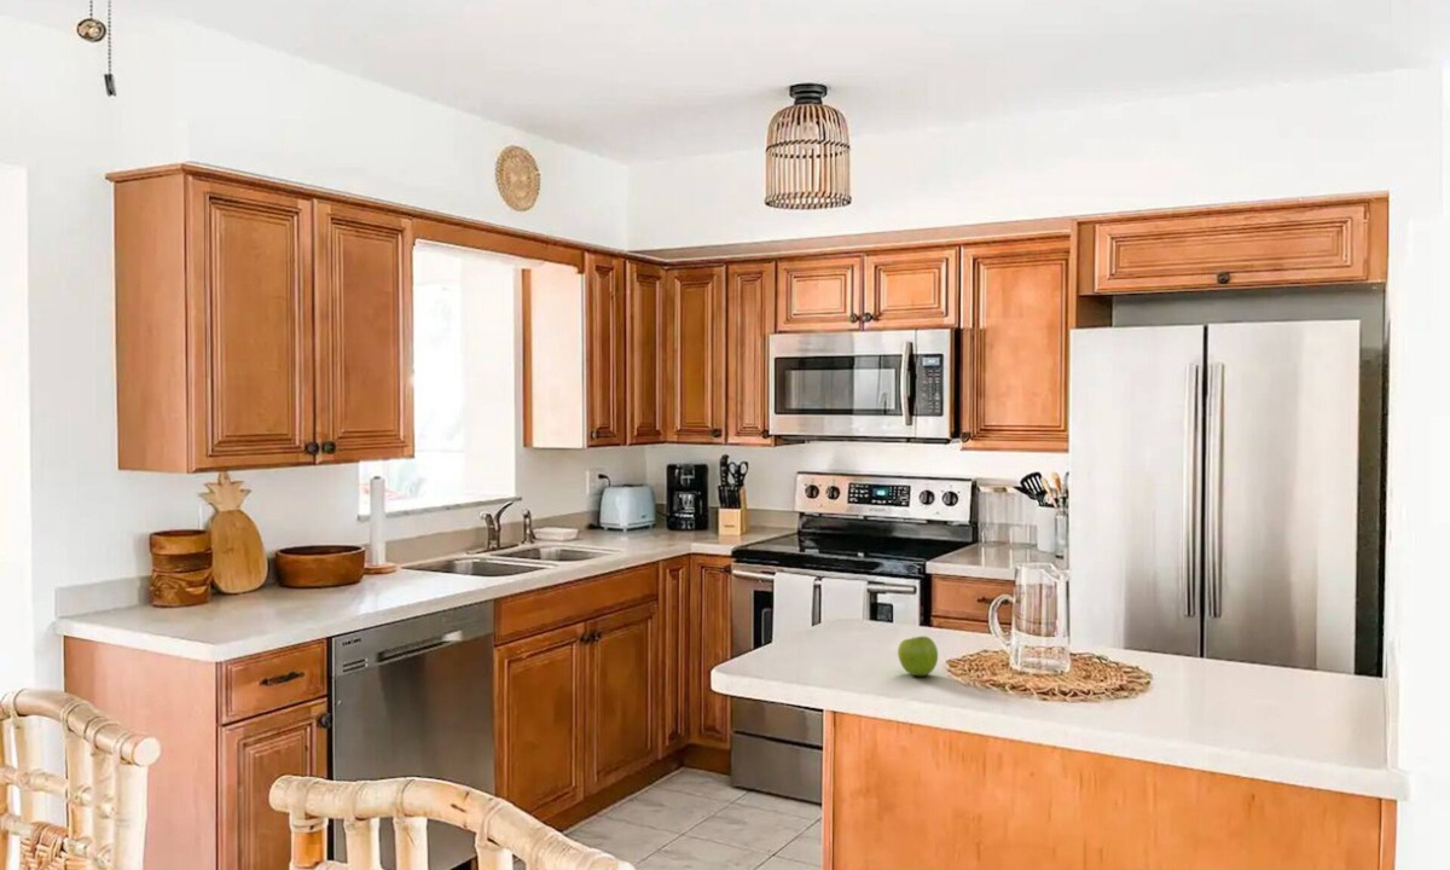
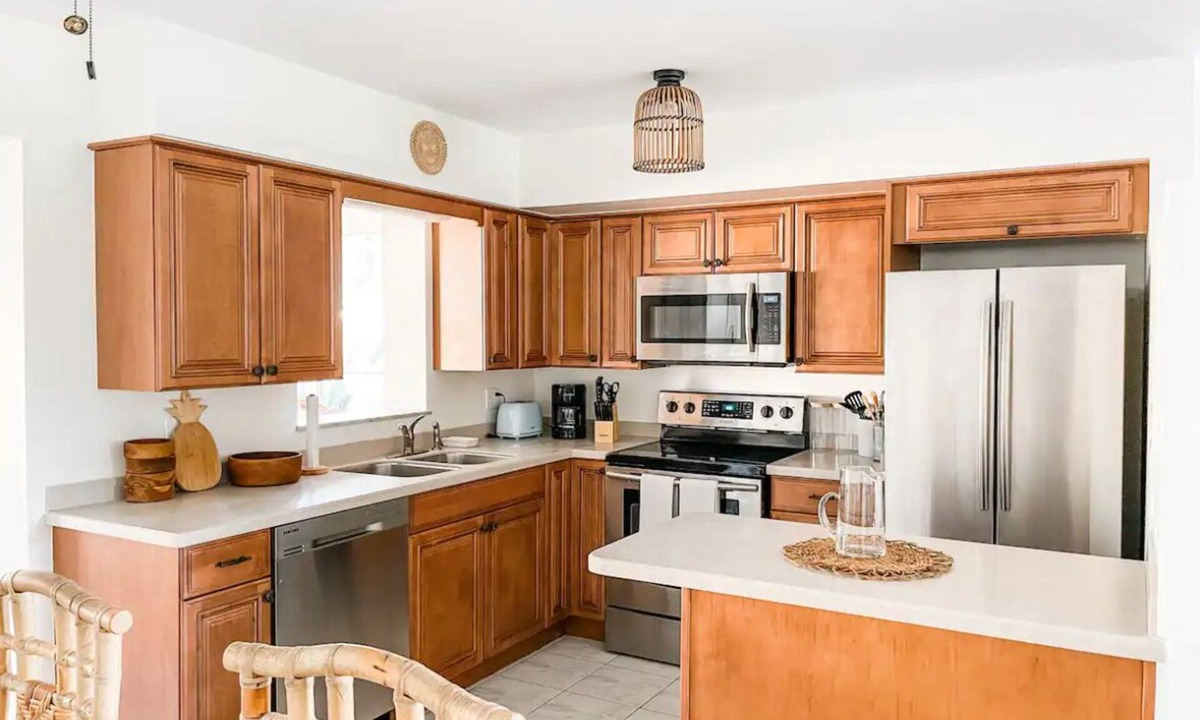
- fruit [897,634,939,677]
